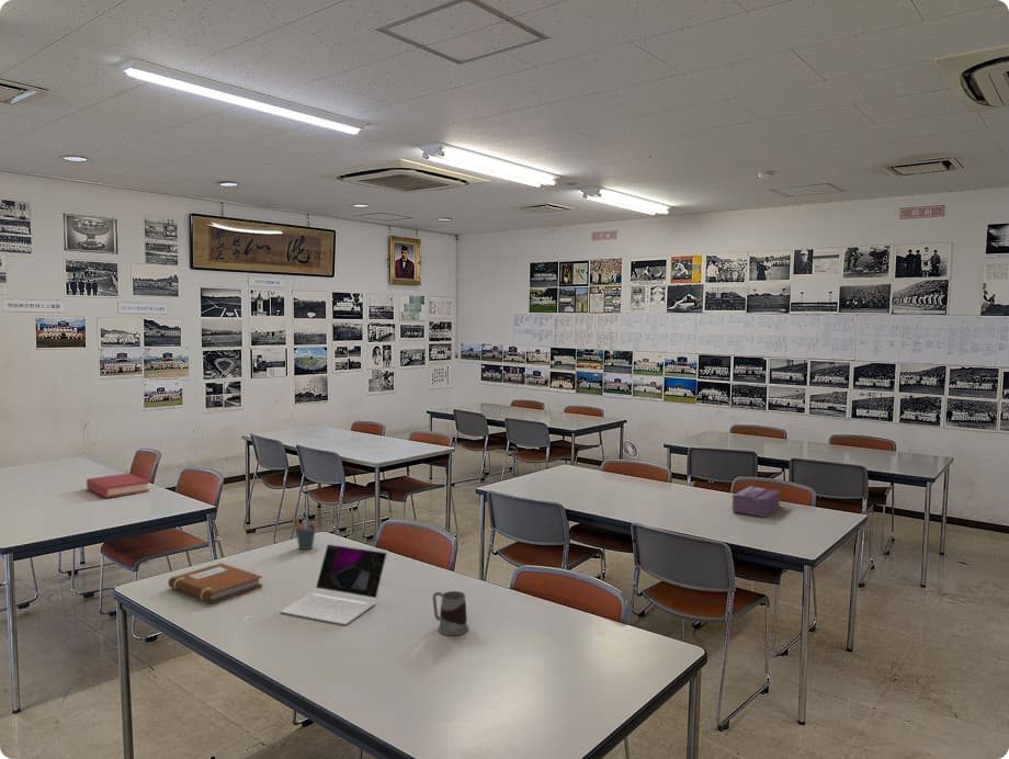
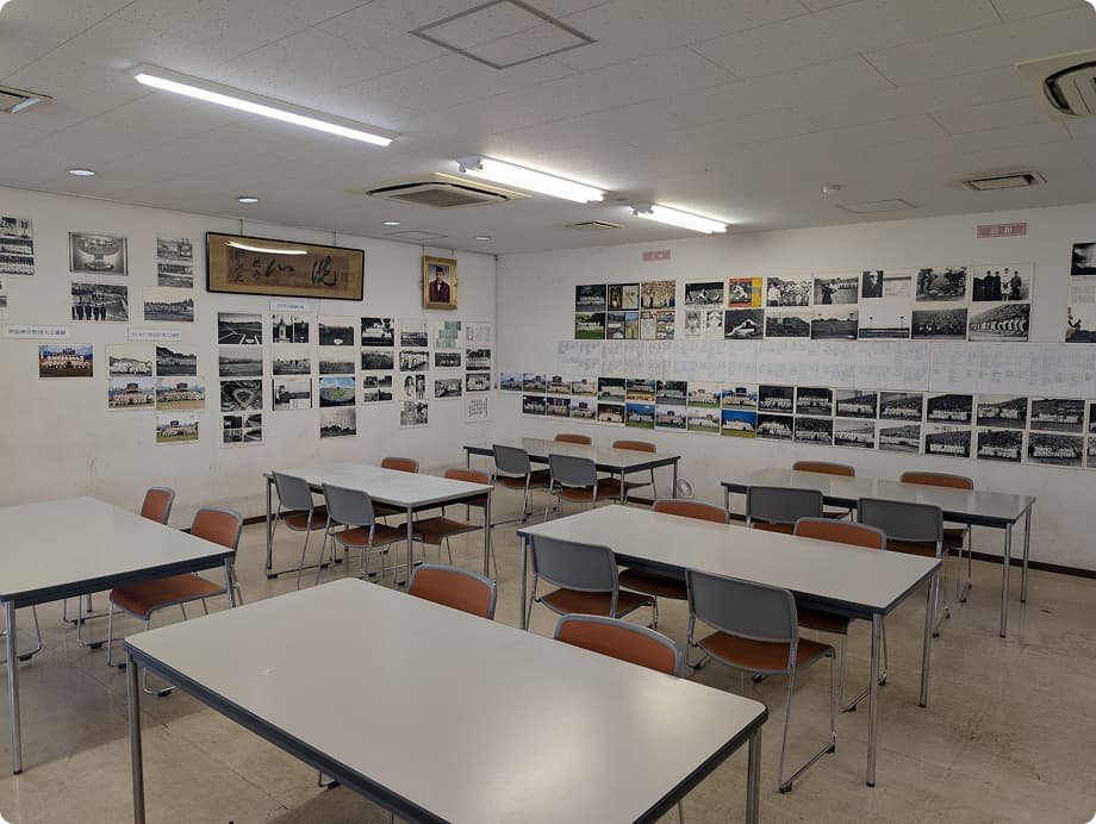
- pen holder [294,519,317,551]
- laptop [280,541,389,625]
- mug [431,590,469,636]
- tissue box [732,485,781,518]
- notebook [168,562,263,604]
- hardback book [86,473,150,499]
